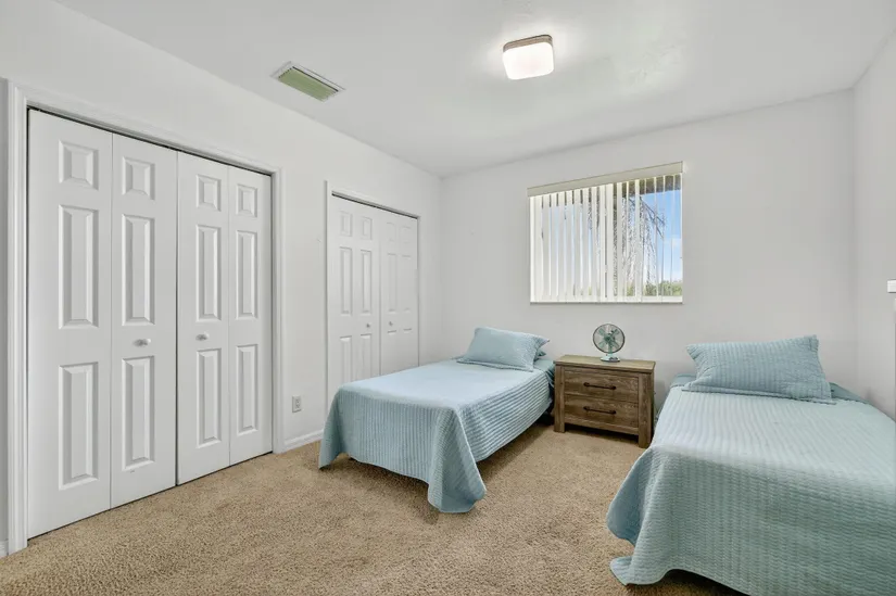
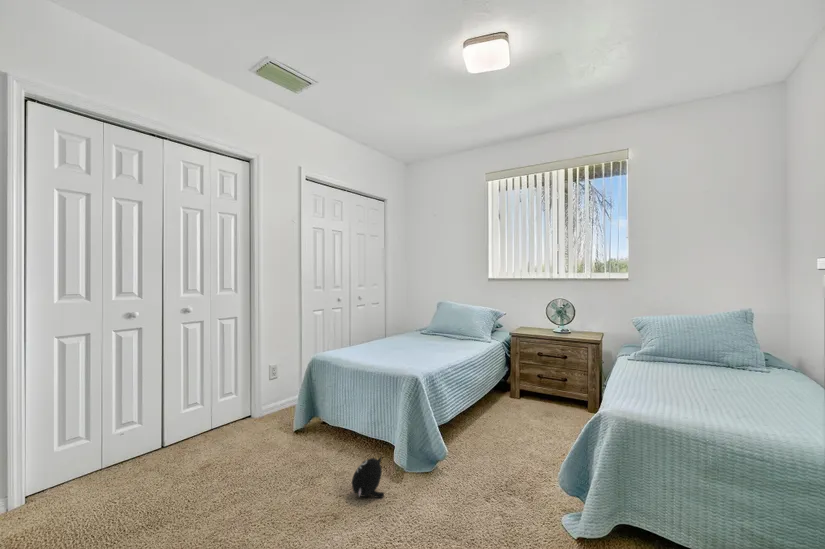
+ plush toy [351,454,385,499]
